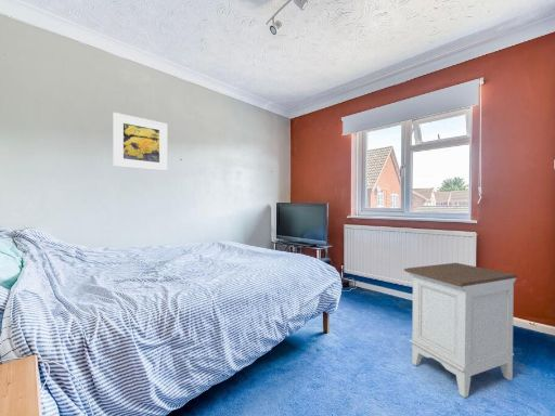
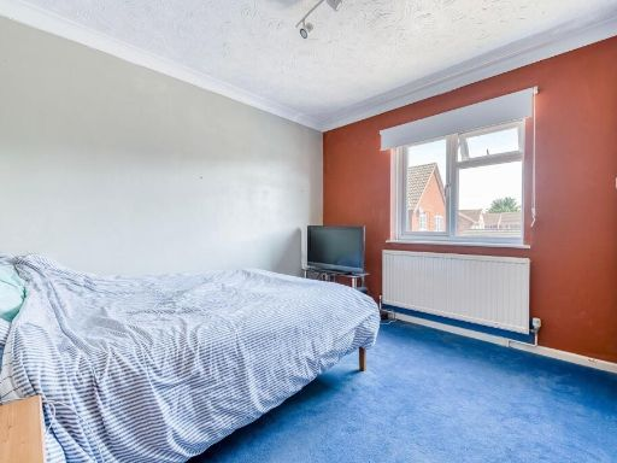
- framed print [112,112,168,172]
- nightstand [403,262,518,399]
